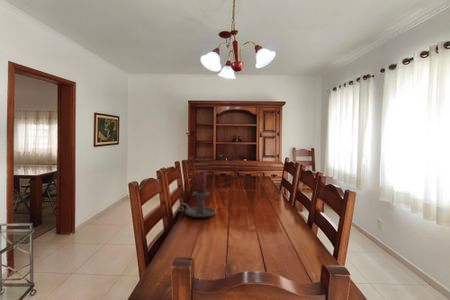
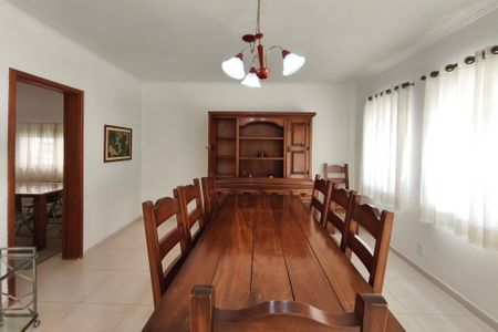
- candle holder [177,171,217,218]
